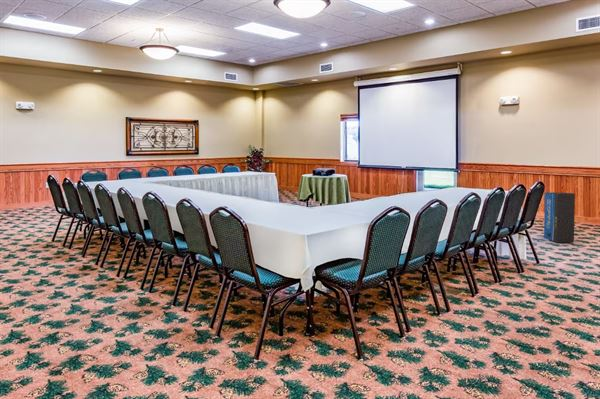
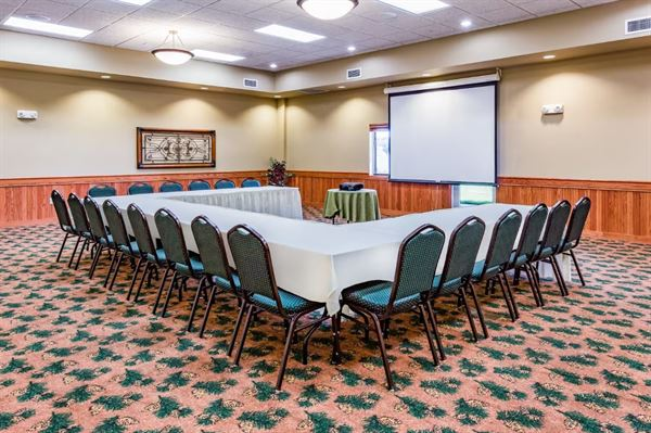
- air purifier [543,191,576,243]
